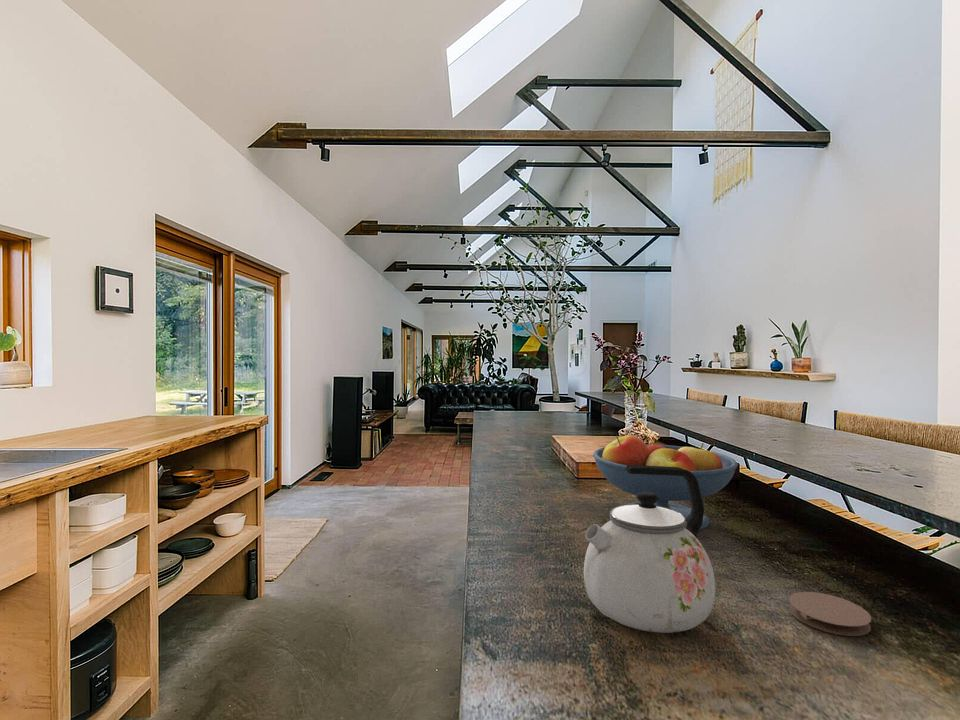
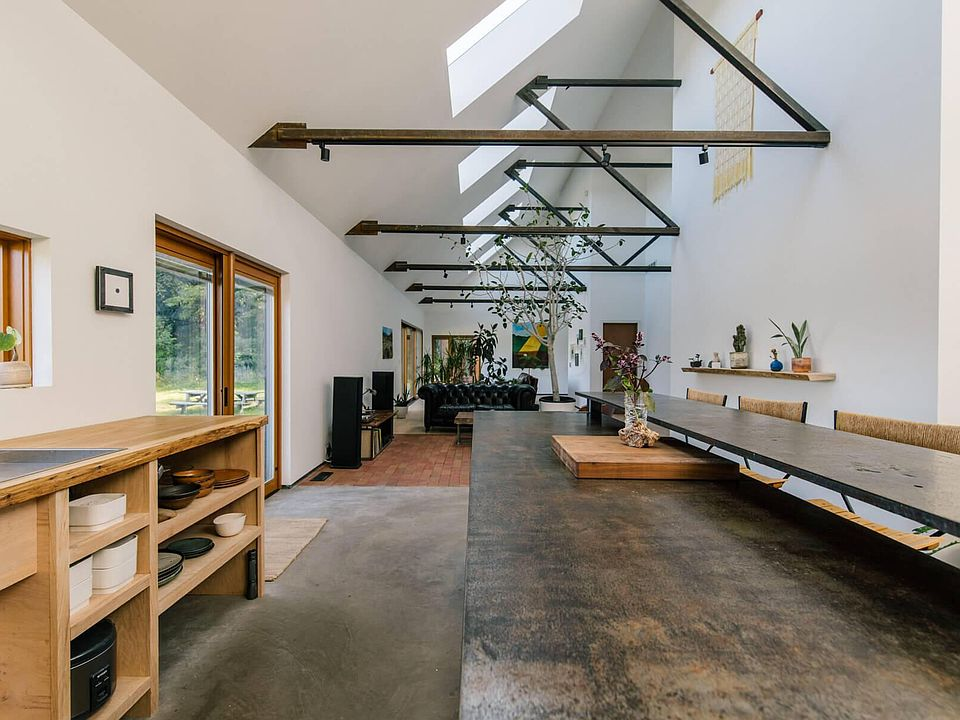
- fruit bowl [592,434,739,531]
- kettle [583,465,716,634]
- coaster [788,591,872,637]
